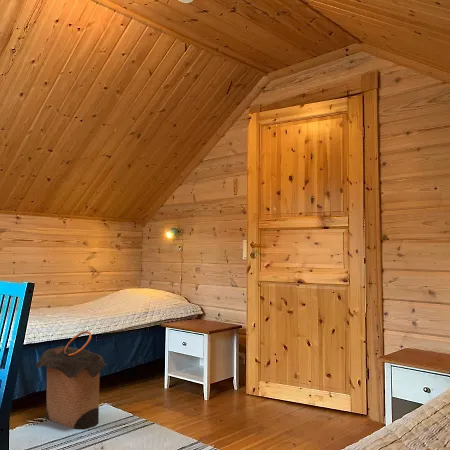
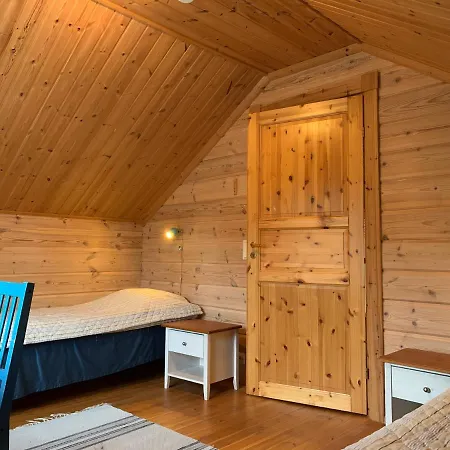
- laundry hamper [35,330,108,431]
